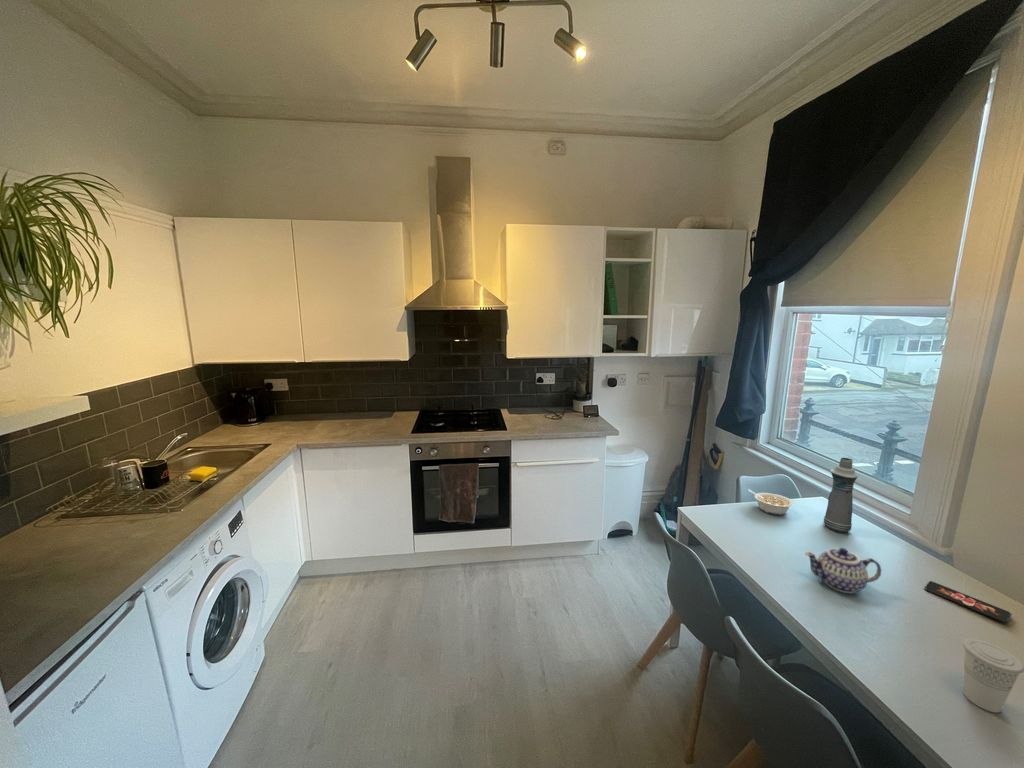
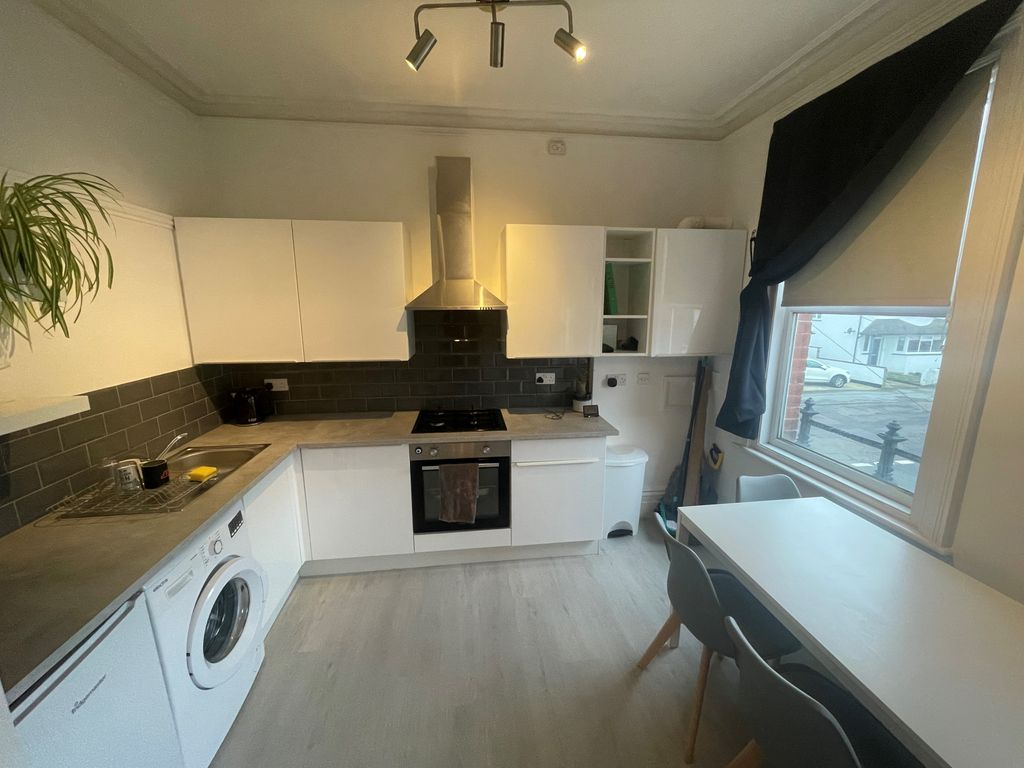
- cup [962,638,1024,713]
- bottle [823,457,860,533]
- teapot [804,547,882,594]
- smartphone [923,580,1013,624]
- legume [747,489,795,516]
